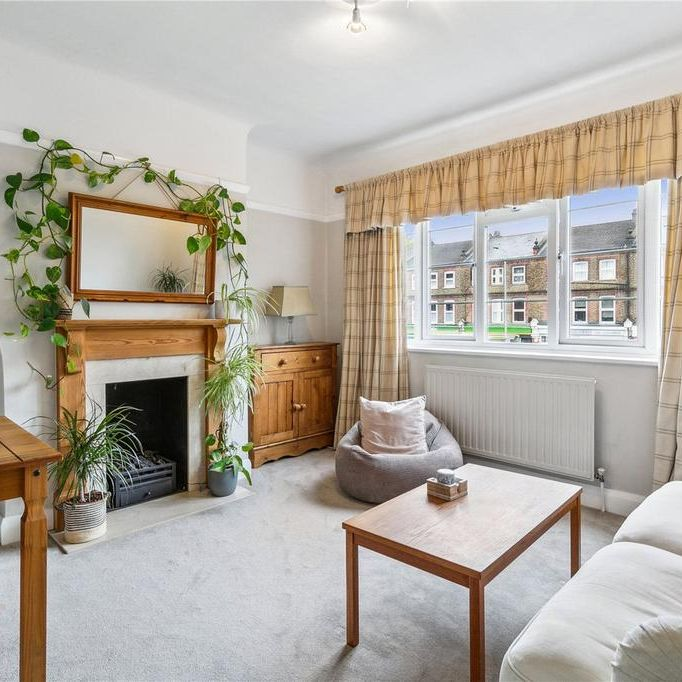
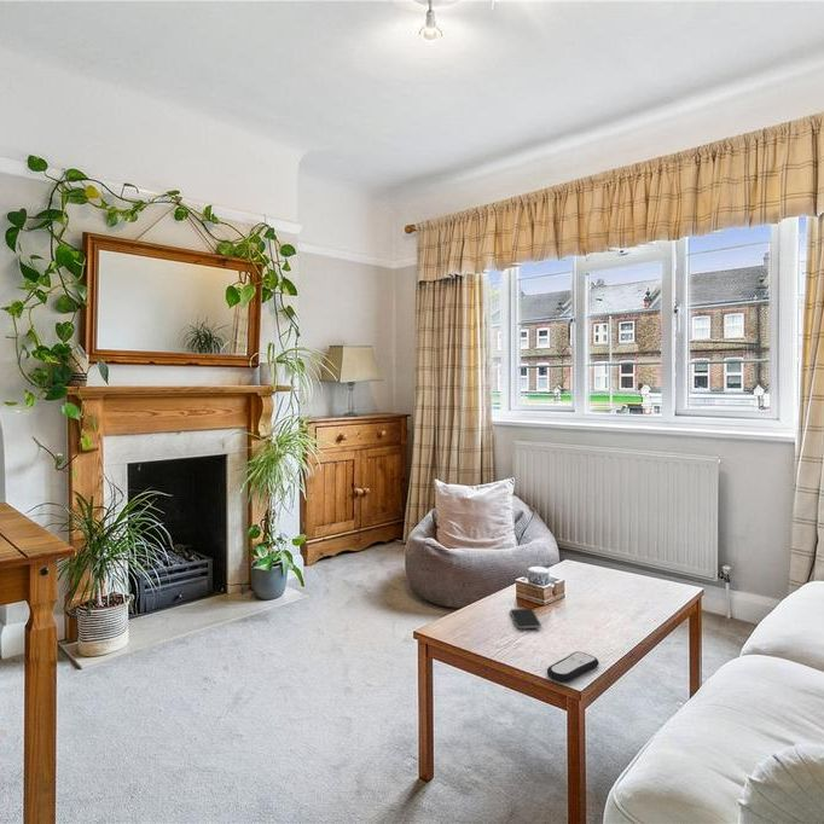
+ remote control [546,650,599,683]
+ smartphone [509,608,542,629]
